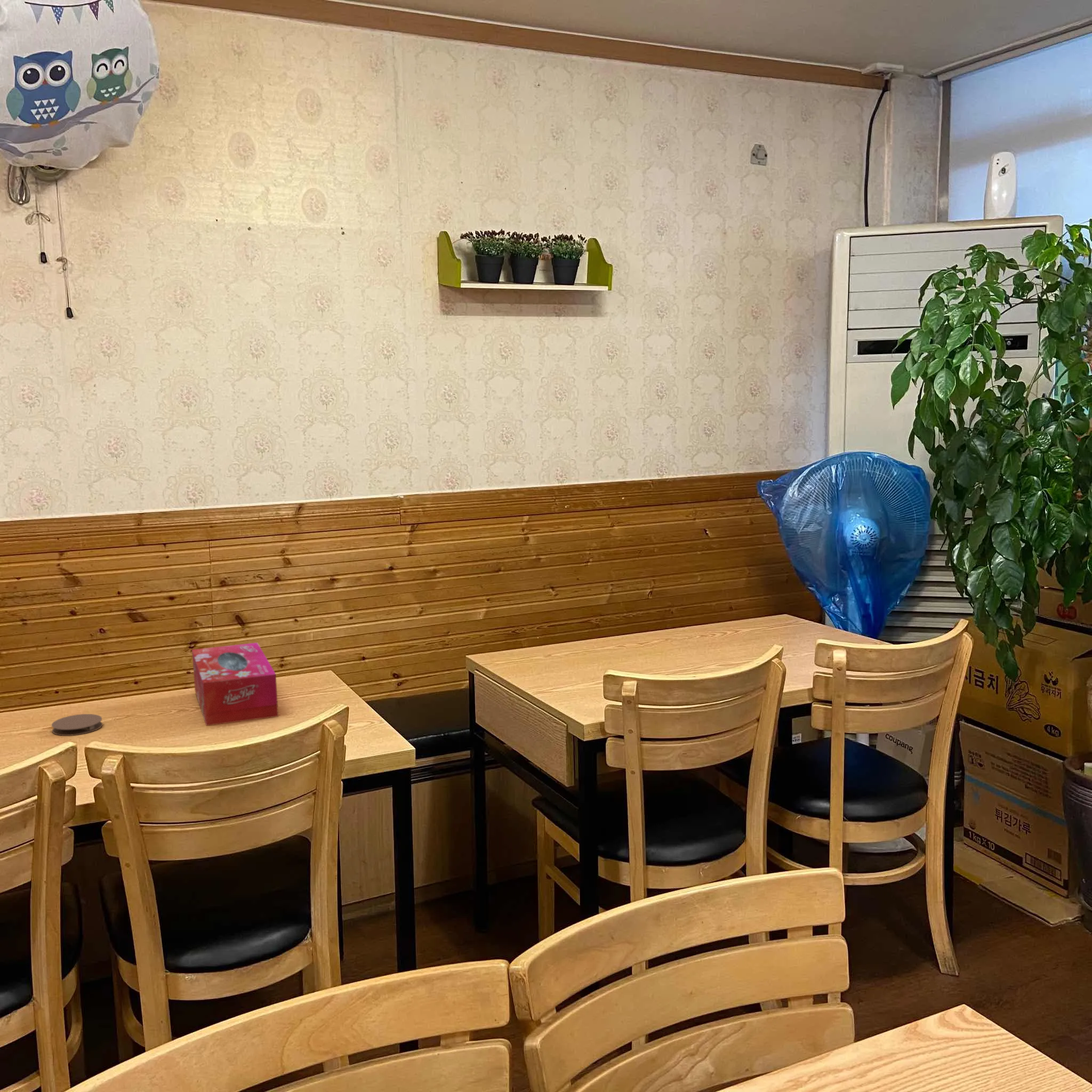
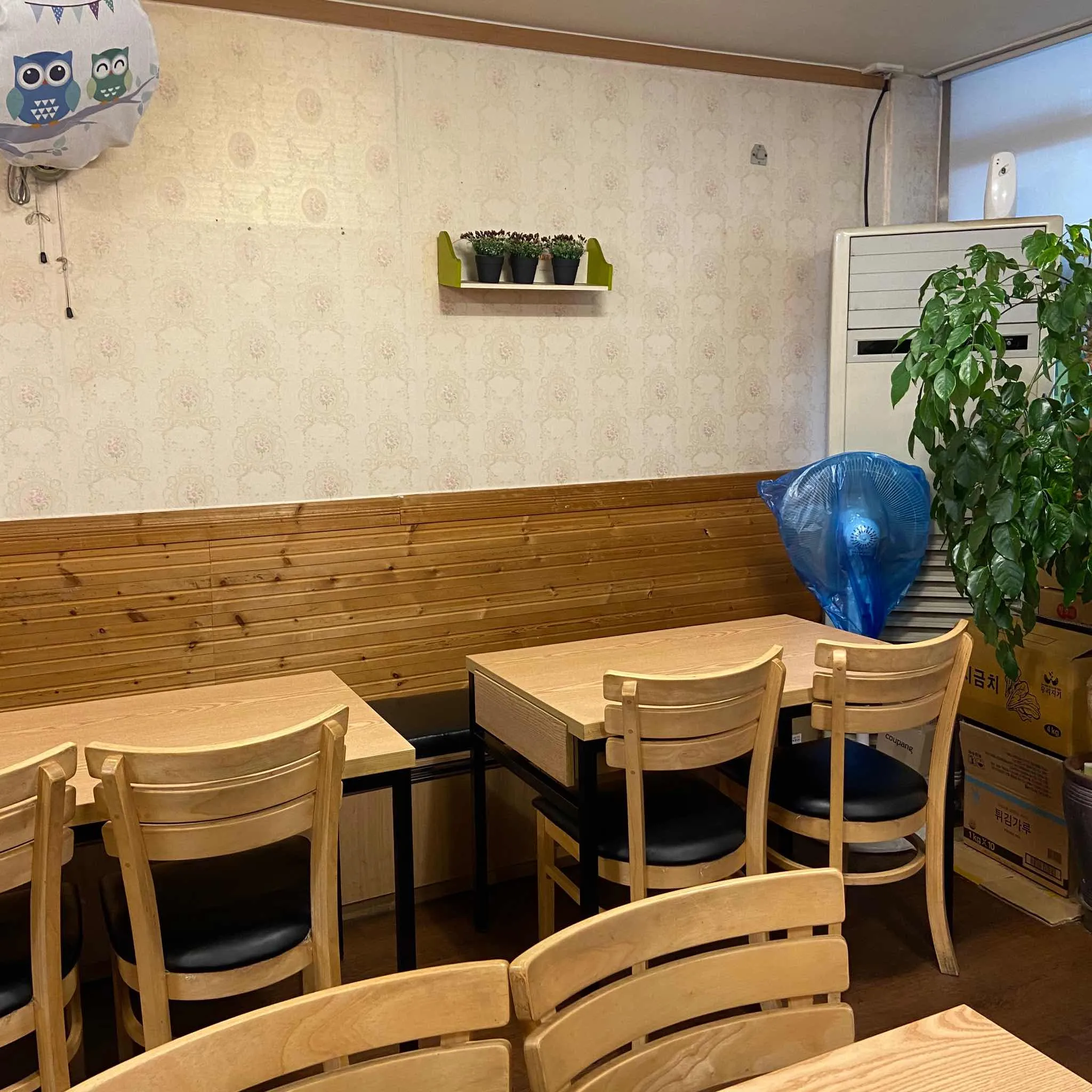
- coaster [51,713,103,736]
- tissue box [191,642,279,726]
